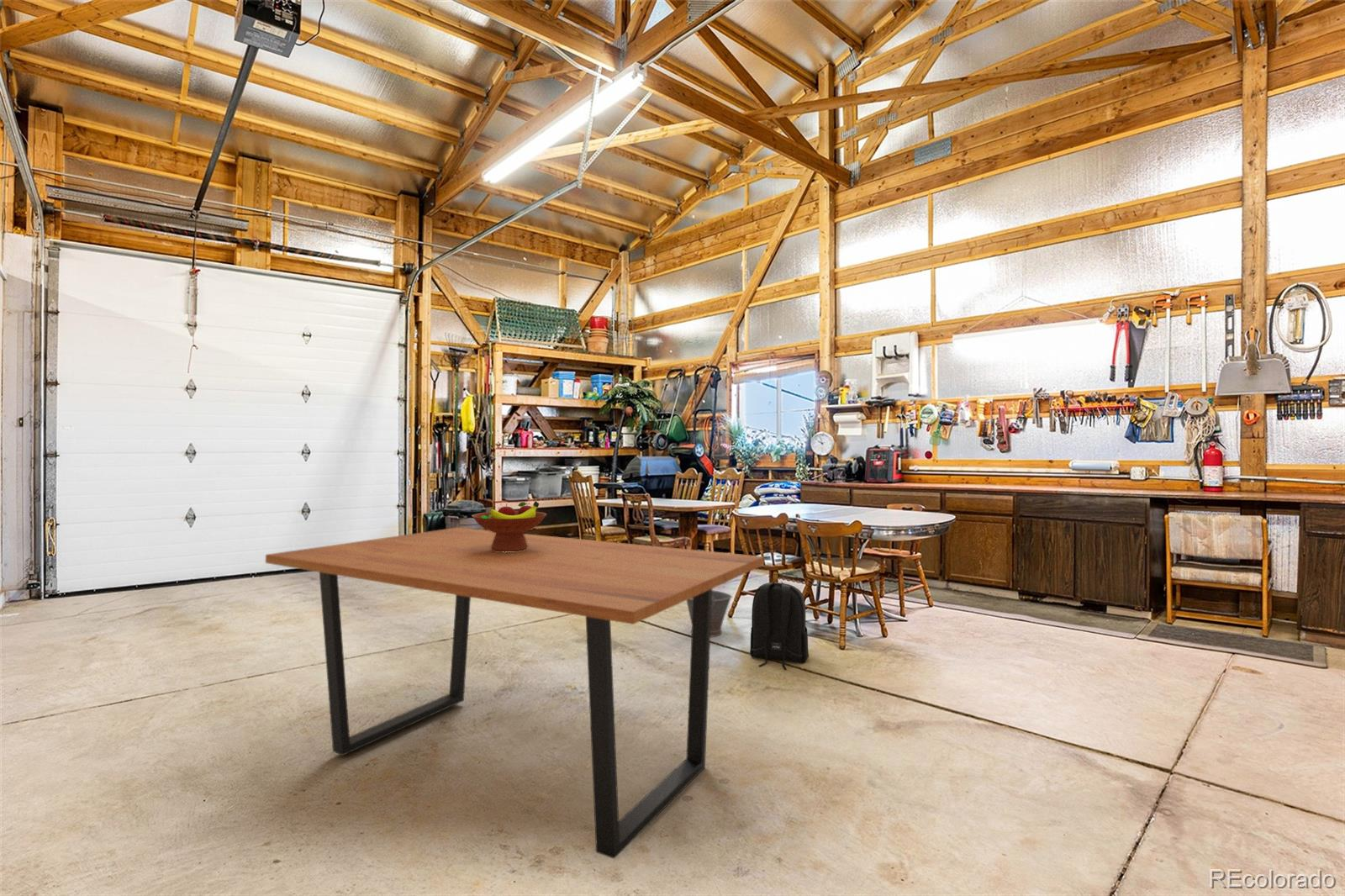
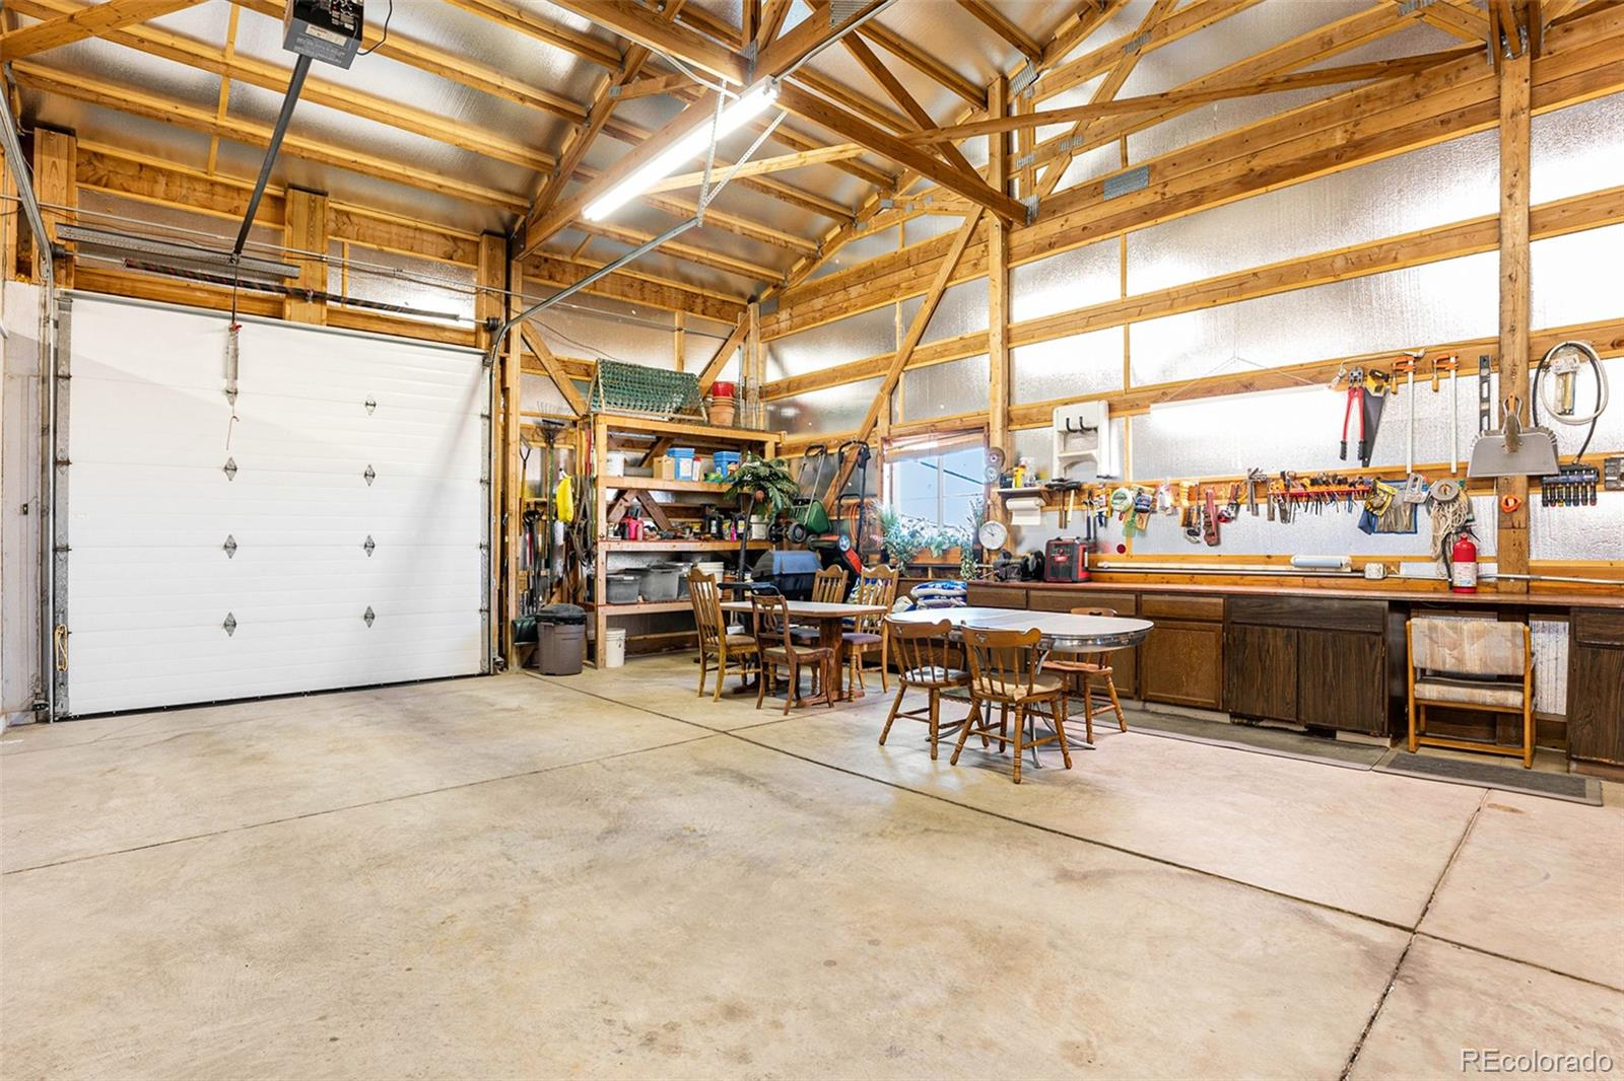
- dining table [265,527,765,860]
- backpack [749,578,810,671]
- bucket [686,589,733,638]
- fruit bowl [471,500,547,552]
